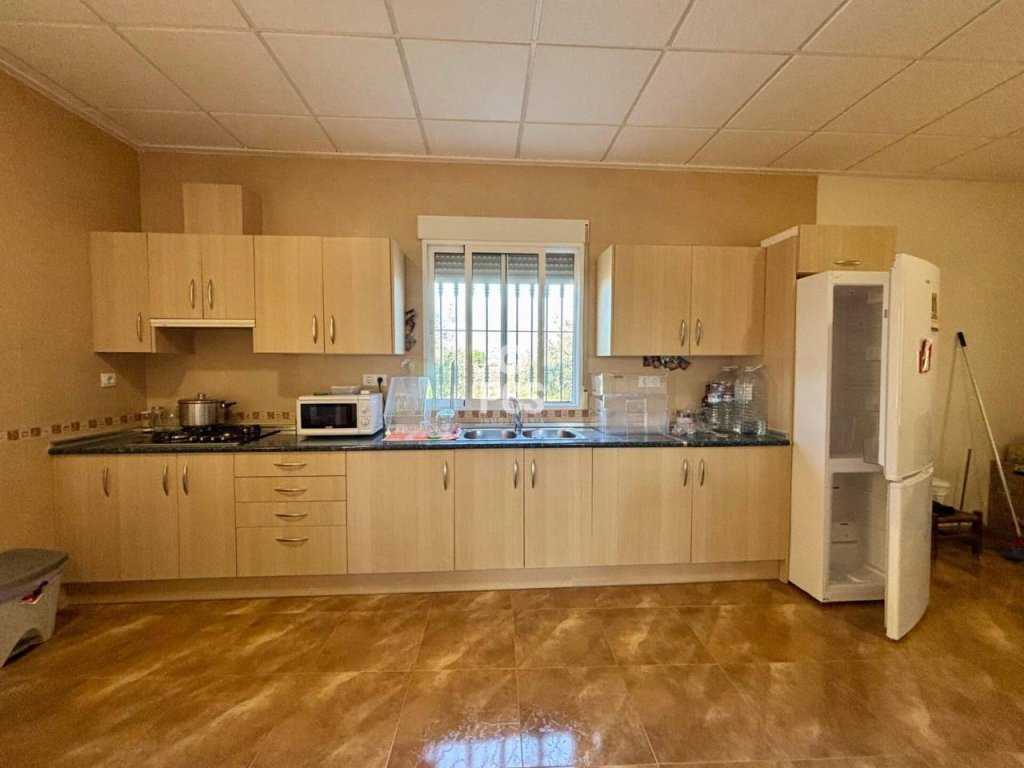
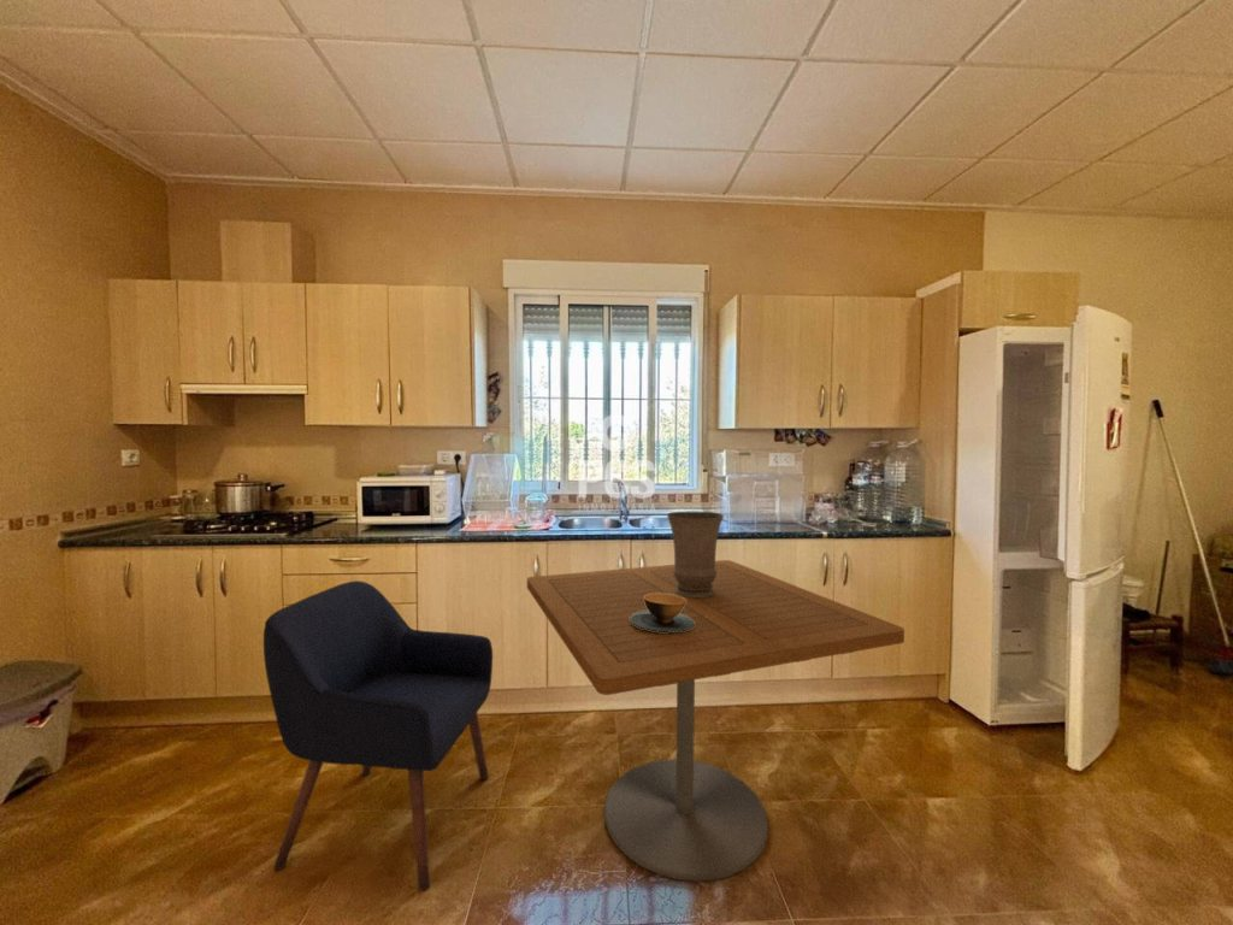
+ wooden bowl [630,593,695,632]
+ dining table [526,559,905,883]
+ vase [666,509,725,597]
+ chair [262,579,494,892]
